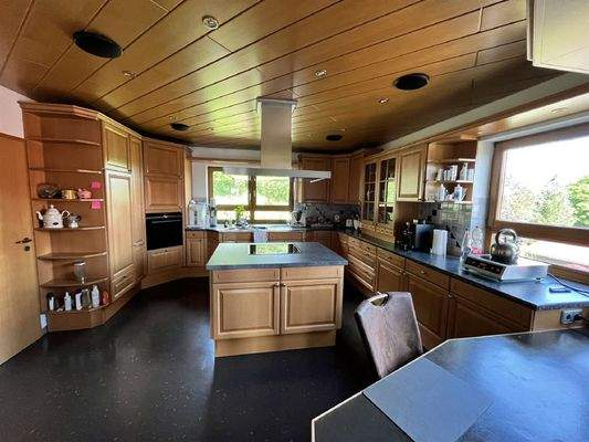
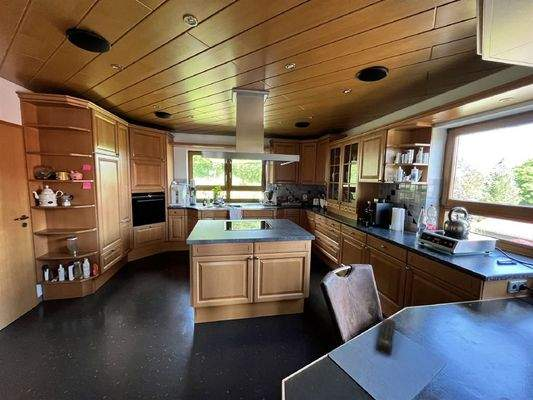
+ remote control [375,317,396,356]
